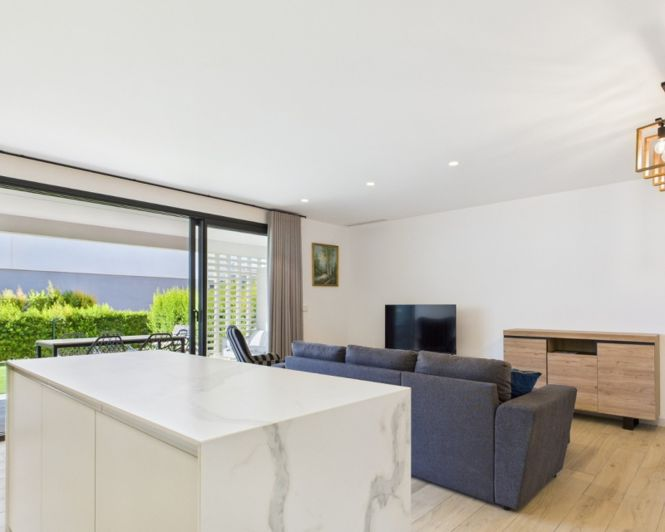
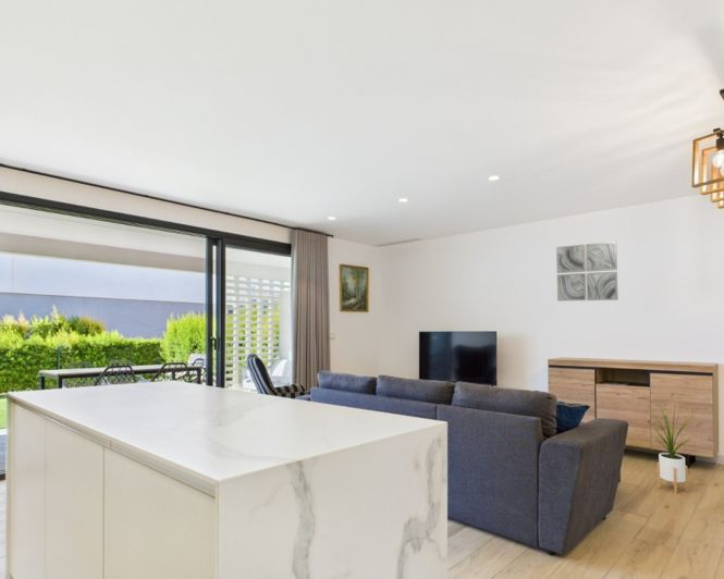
+ house plant [645,402,700,495]
+ wall art [555,241,619,301]
